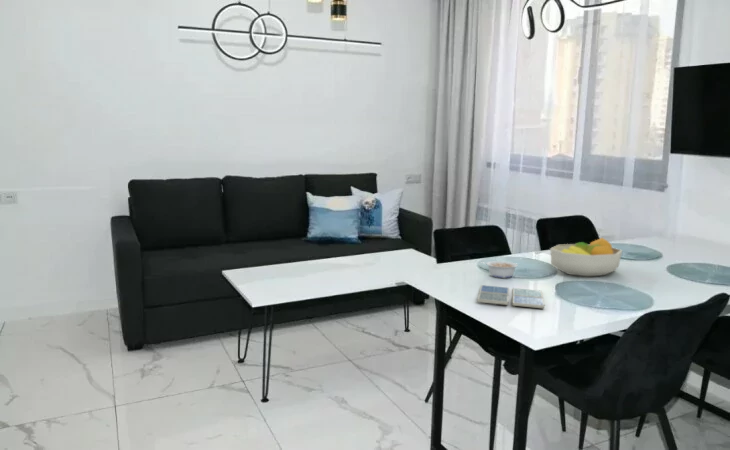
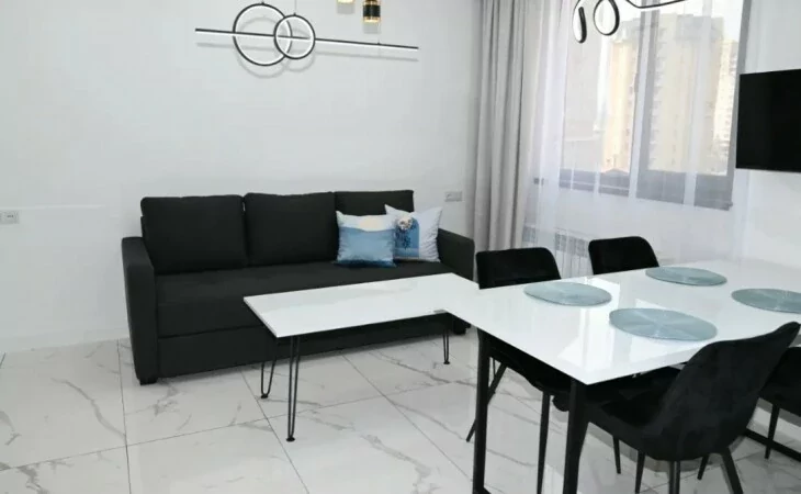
- drink coaster [476,284,545,309]
- legume [479,260,519,279]
- fruit bowl [549,237,623,277]
